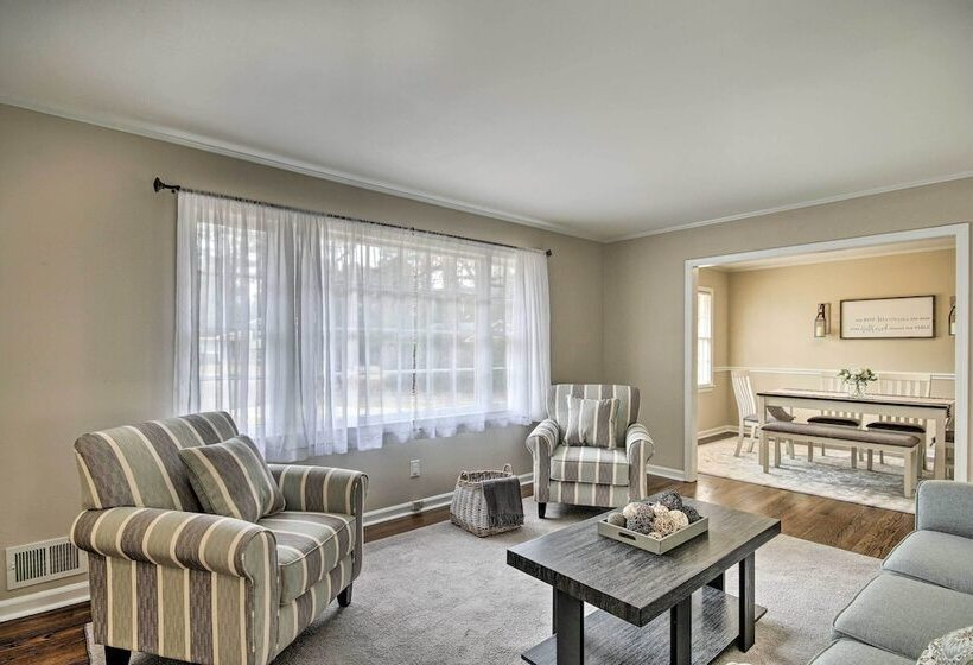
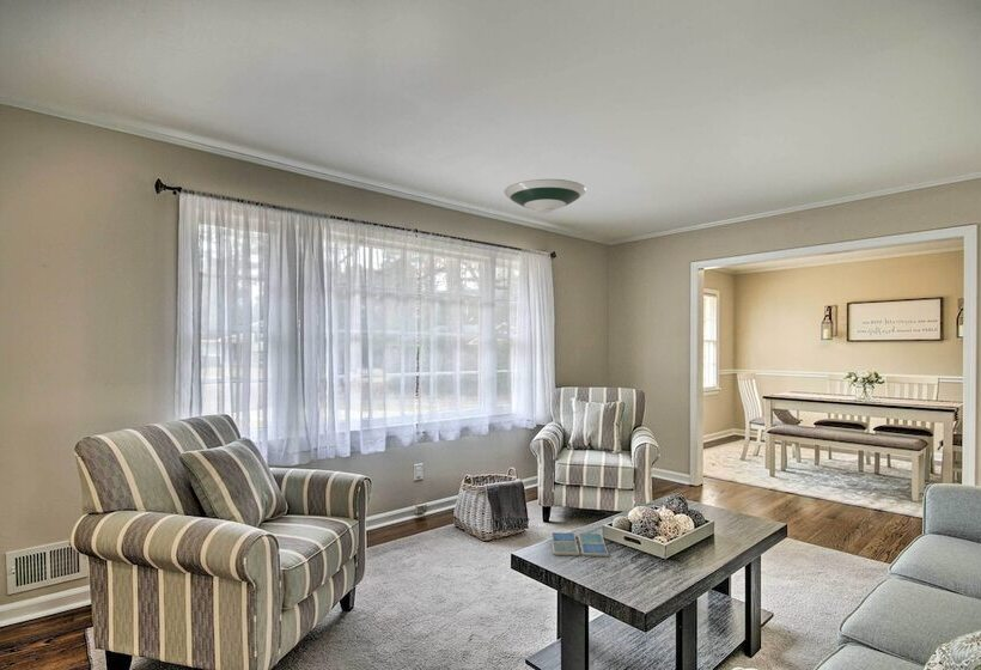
+ drink coaster [550,531,610,558]
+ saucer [504,178,587,214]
